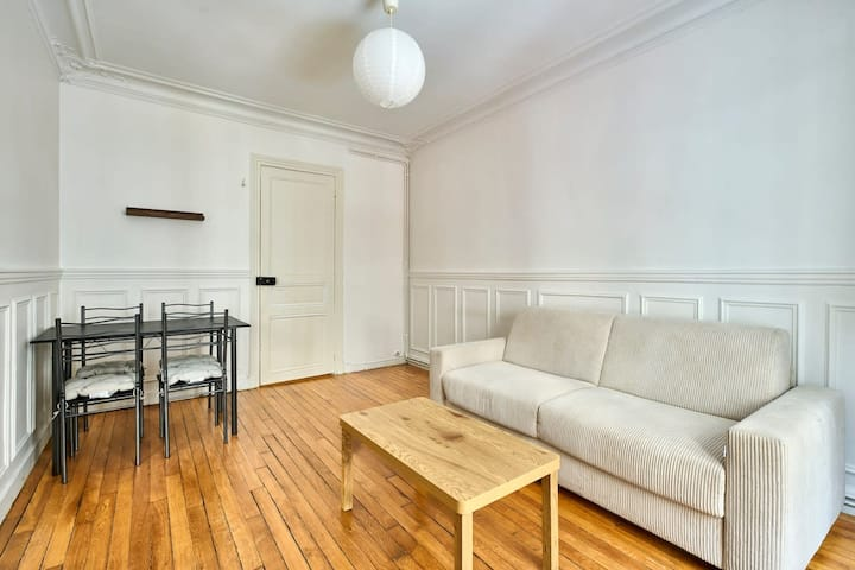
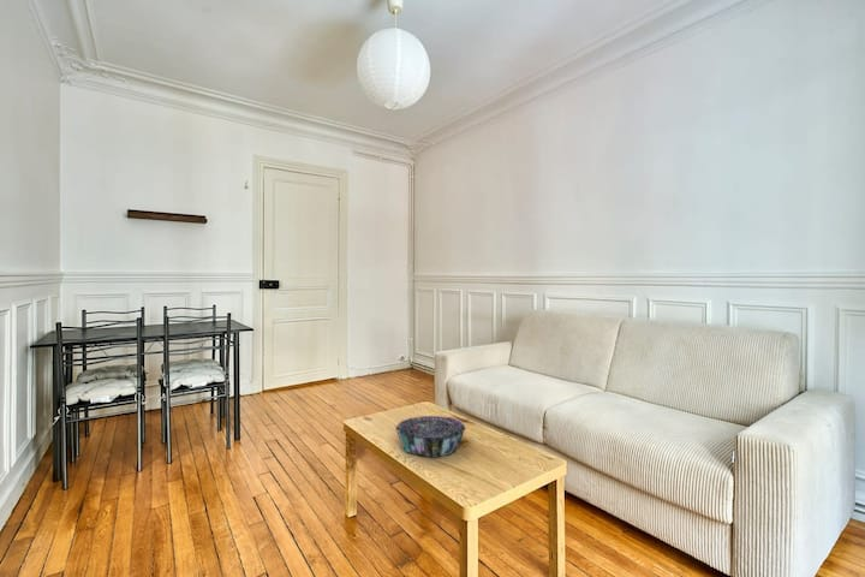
+ decorative bowl [394,415,467,458]
